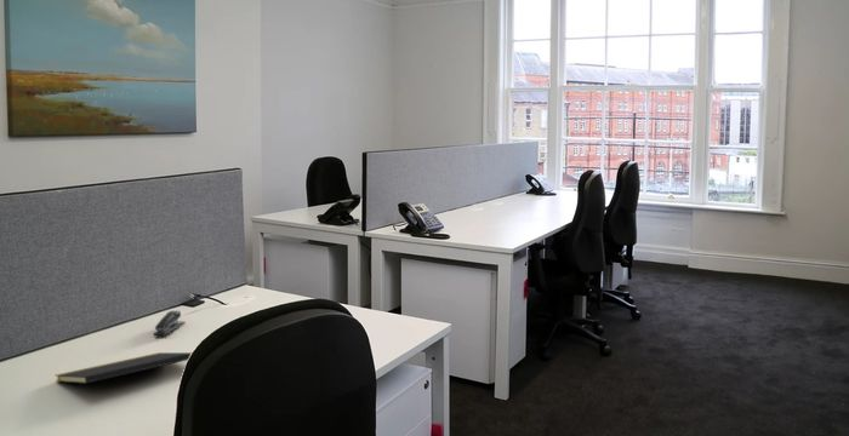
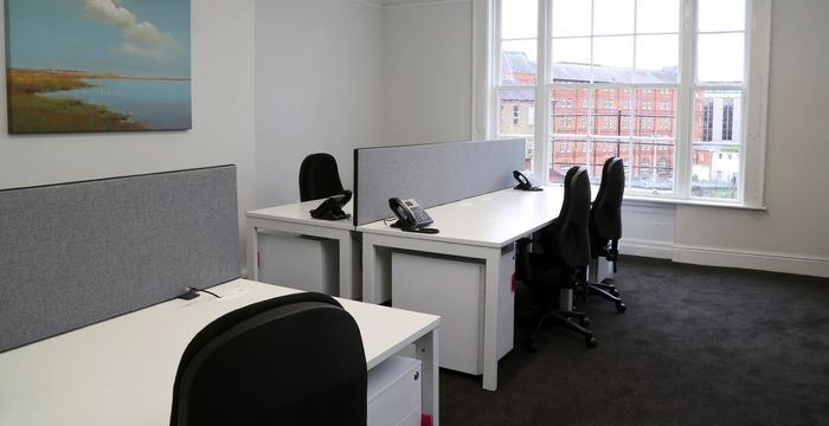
- stapler [152,310,187,337]
- notepad [55,351,193,385]
